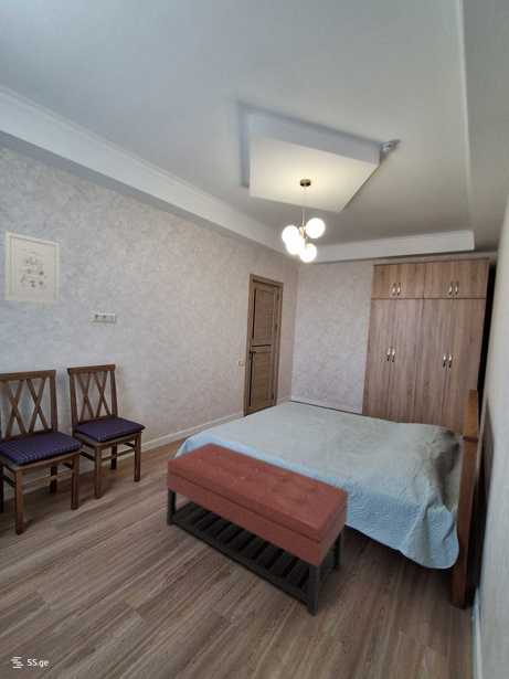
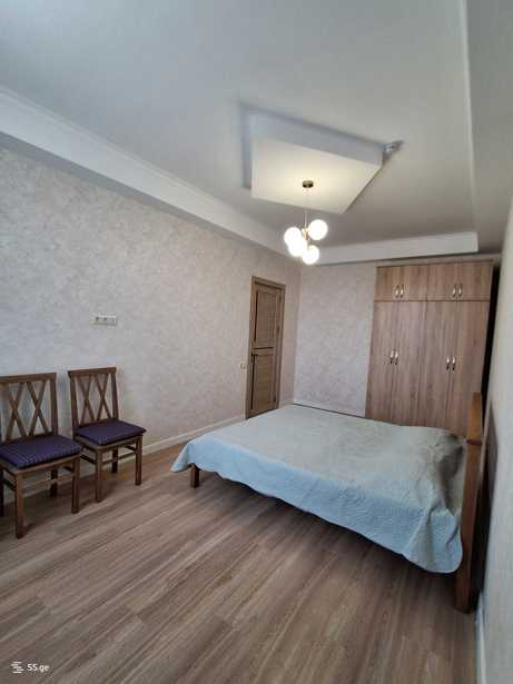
- ottoman [166,442,349,617]
- wall art [3,231,61,306]
